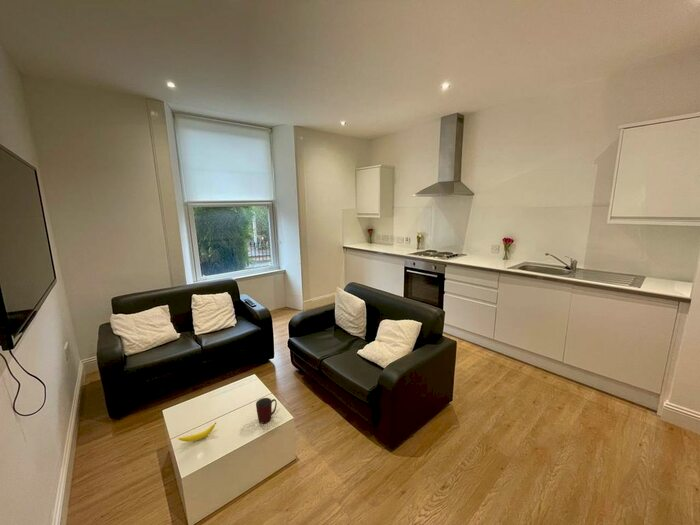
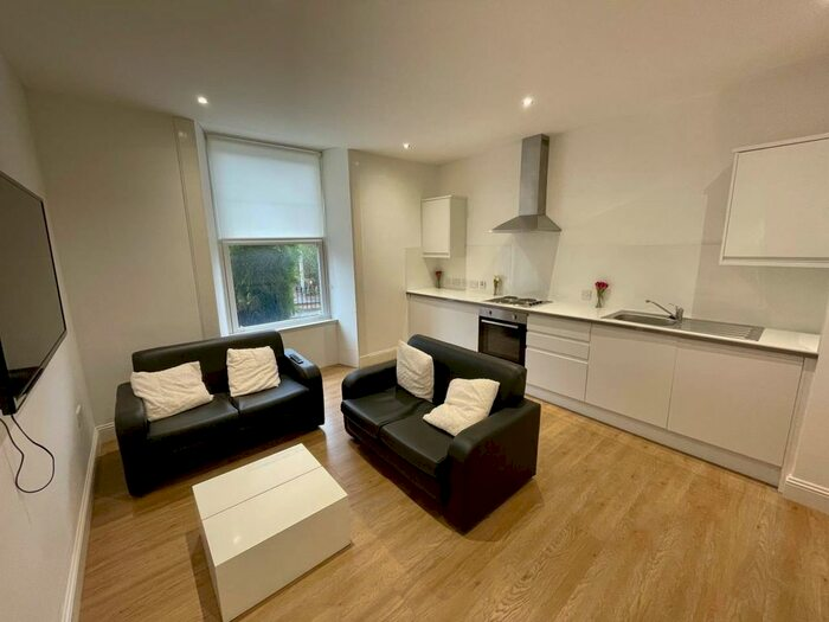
- mug [255,397,278,424]
- banana [177,422,217,443]
